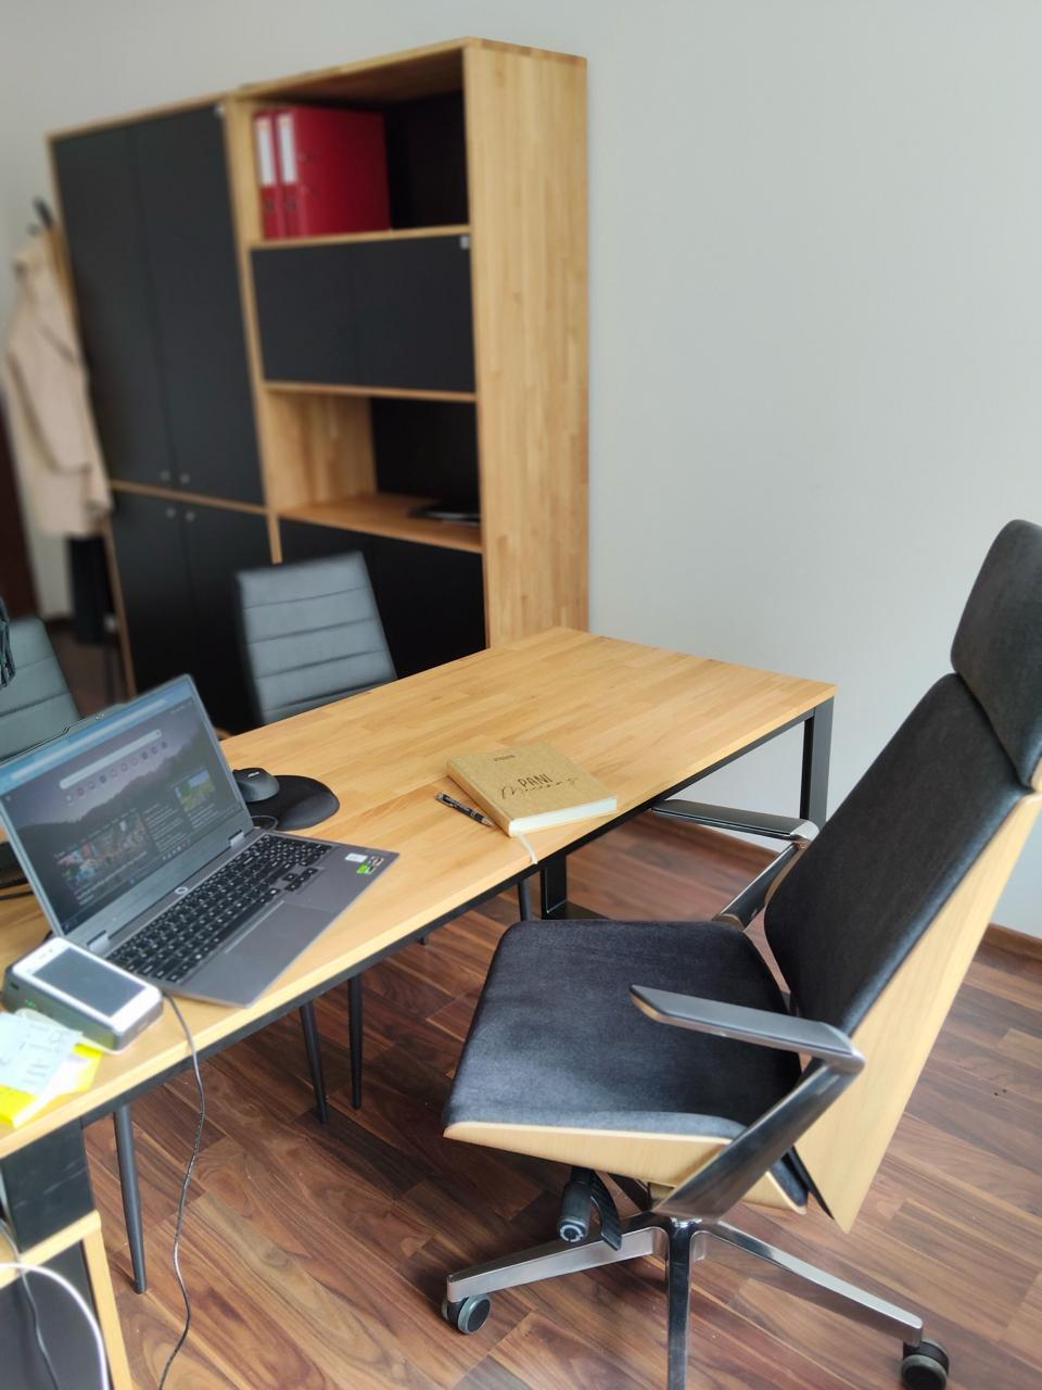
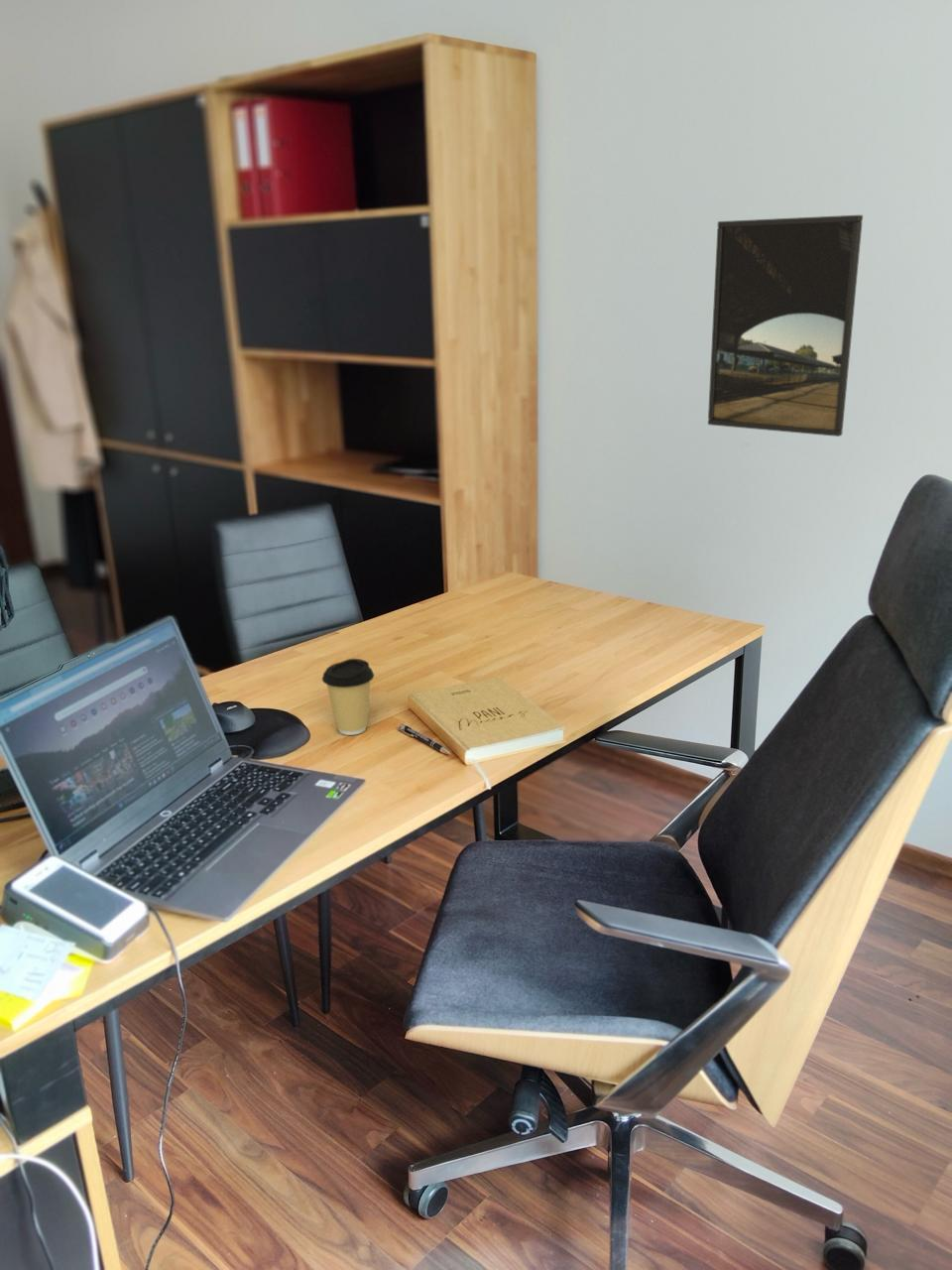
+ coffee cup [321,658,375,736]
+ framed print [707,214,864,438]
